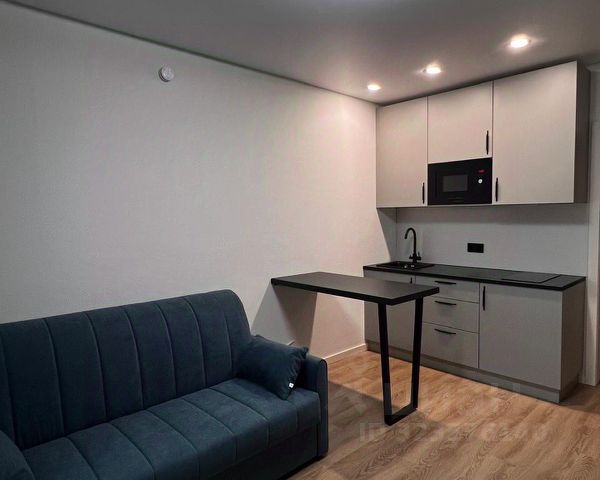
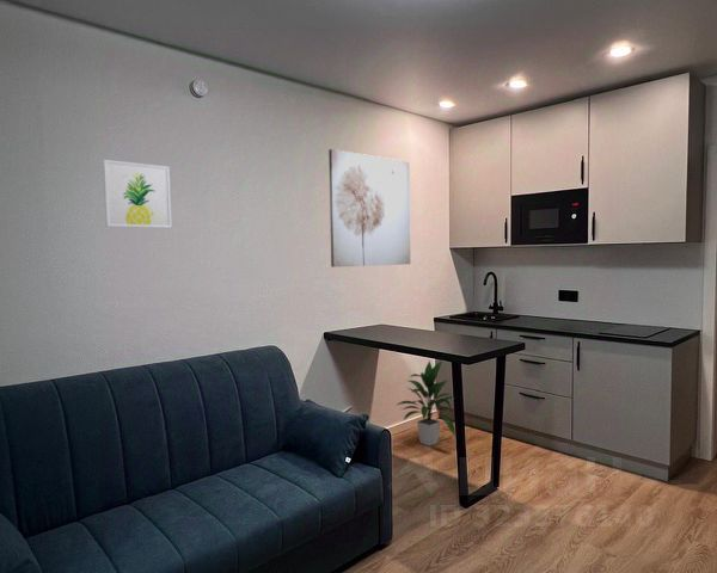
+ wall art [327,148,411,269]
+ indoor plant [397,359,456,448]
+ wall art [102,159,173,229]
